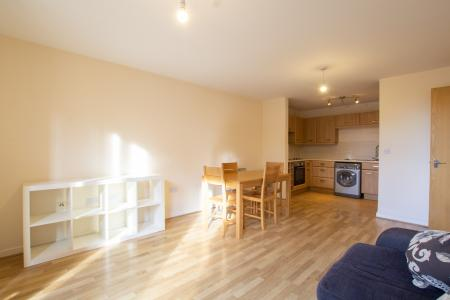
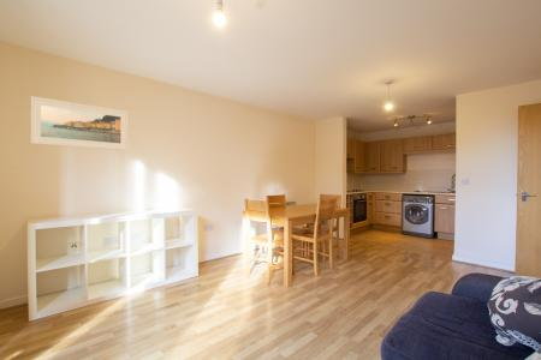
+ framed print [29,95,129,151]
